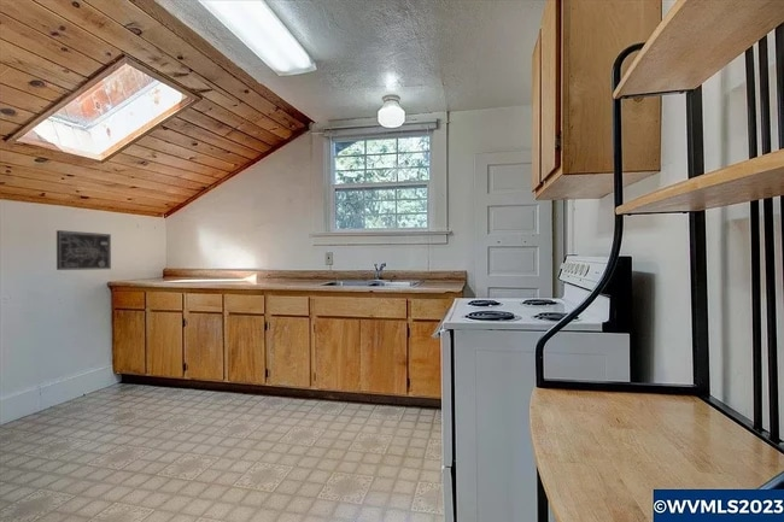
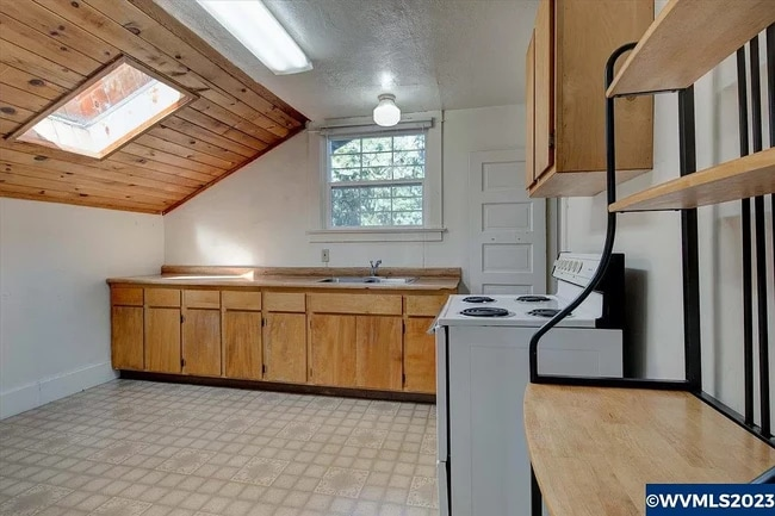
- wall art [55,229,112,271]
